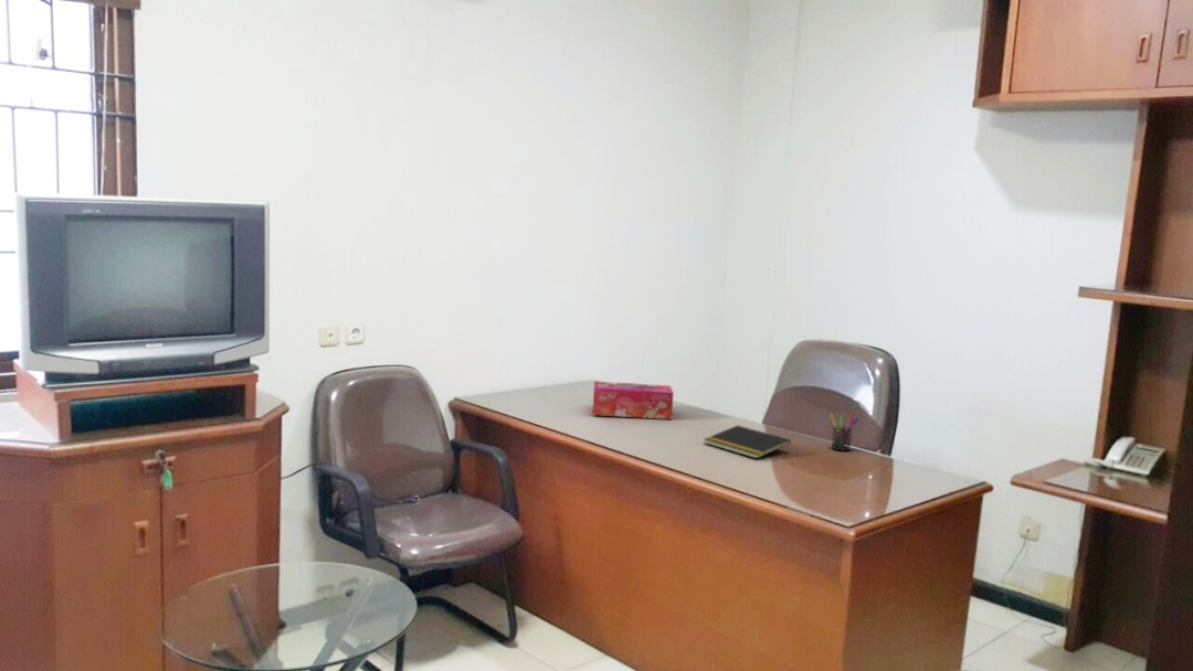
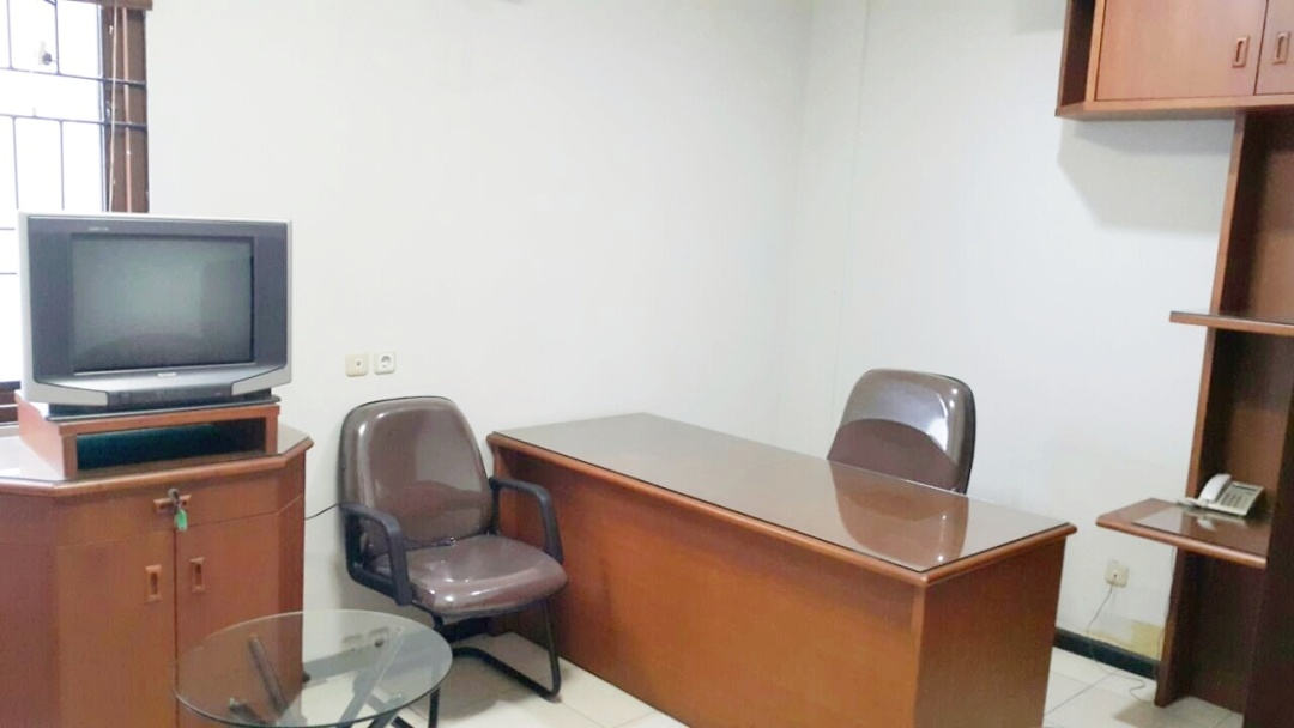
- pen holder [830,411,859,452]
- notepad [704,424,792,459]
- tissue box [591,381,675,420]
